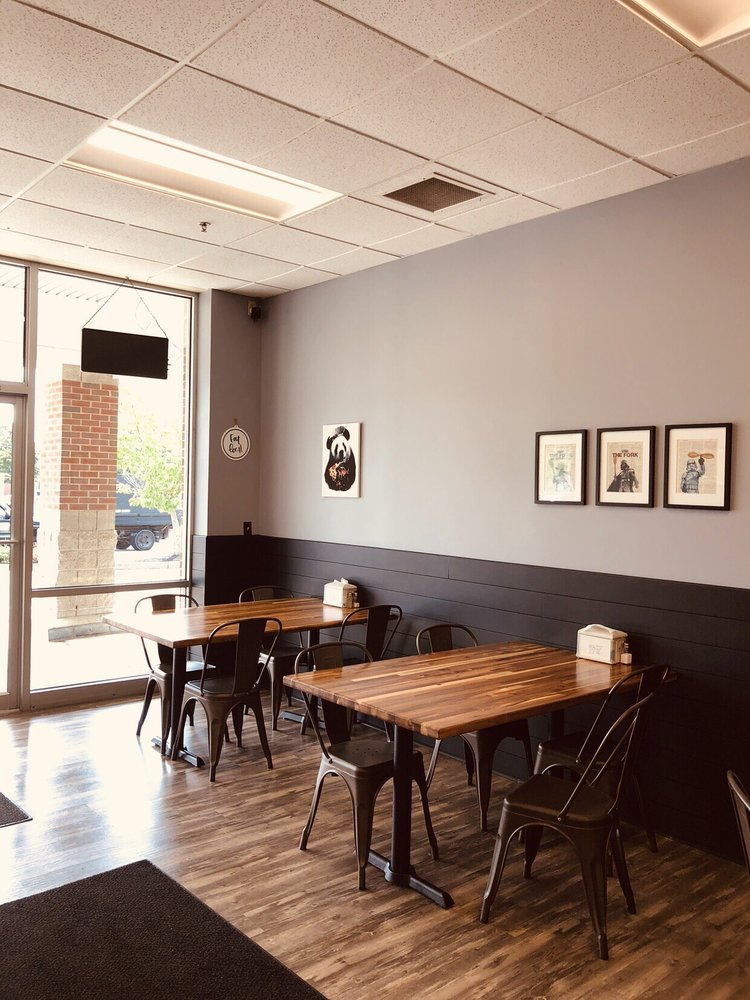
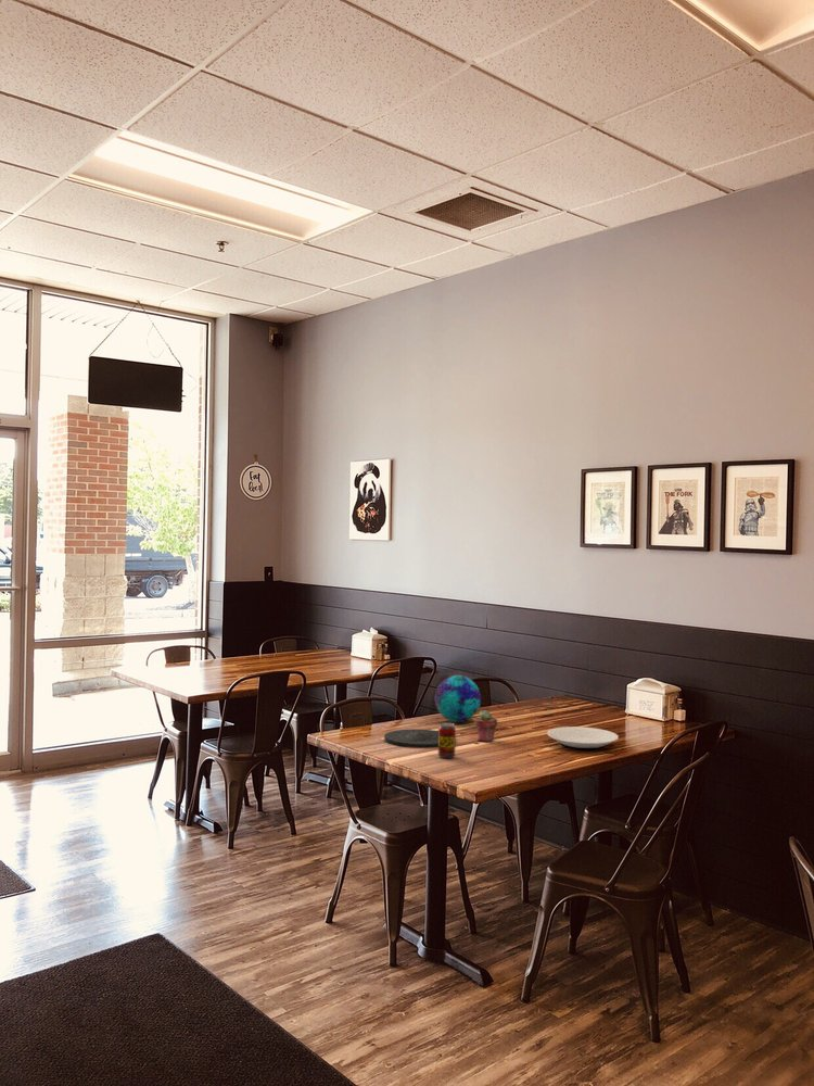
+ plate [546,725,620,752]
+ decorative ball [434,674,482,723]
+ plate [383,728,438,748]
+ potted succulent [473,709,498,743]
+ beverage can [437,722,457,759]
